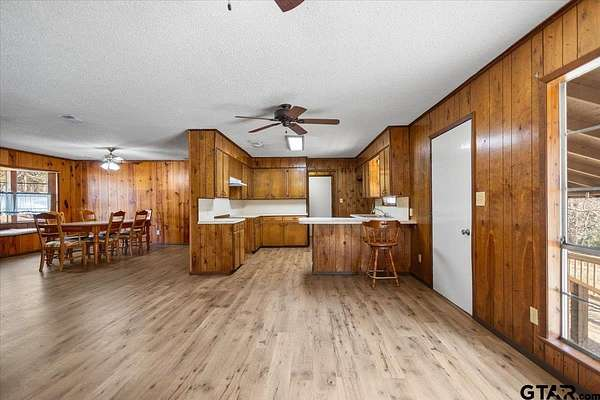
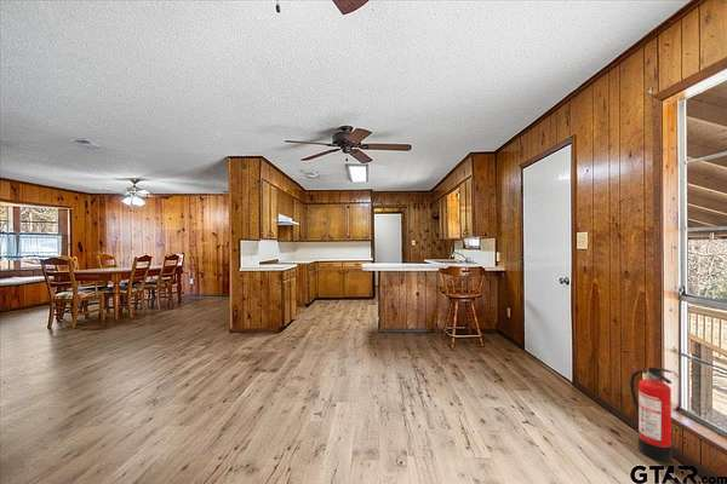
+ fire extinguisher [629,367,675,463]
